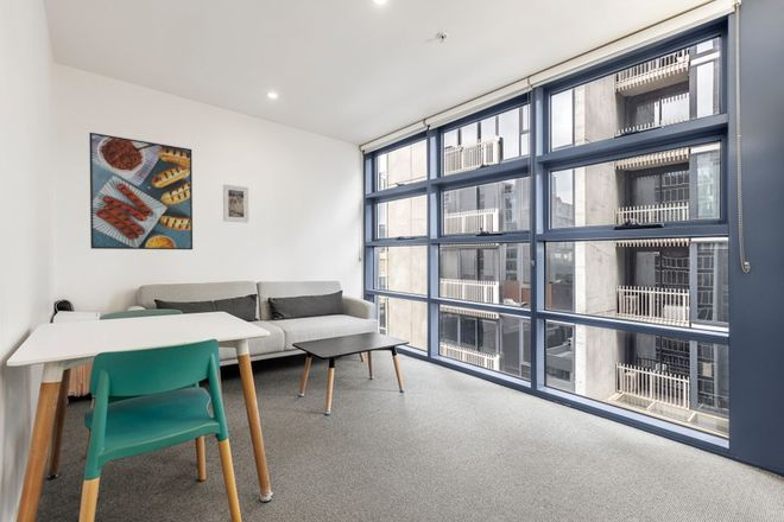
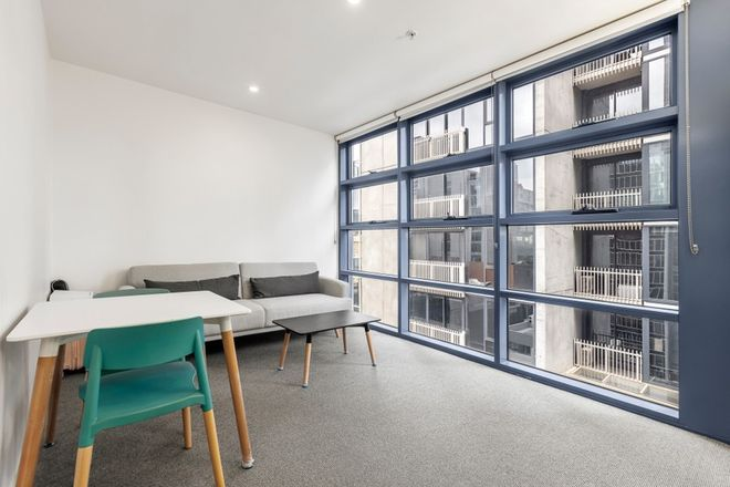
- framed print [222,184,249,223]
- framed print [88,132,194,250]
